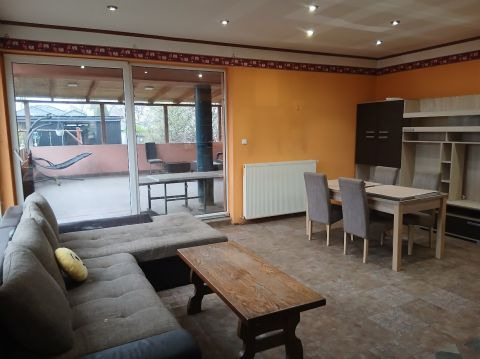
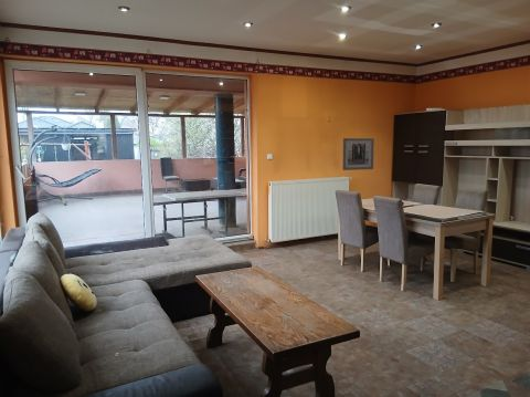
+ wall art [342,137,375,171]
